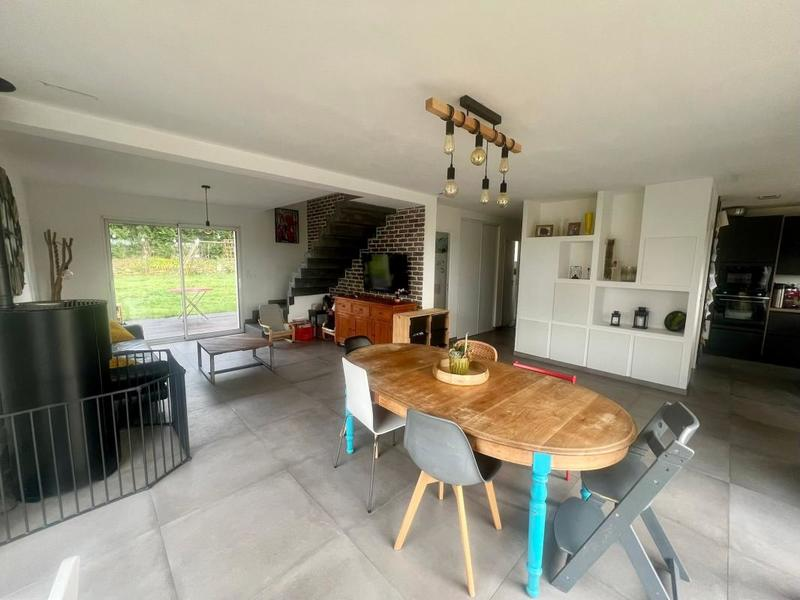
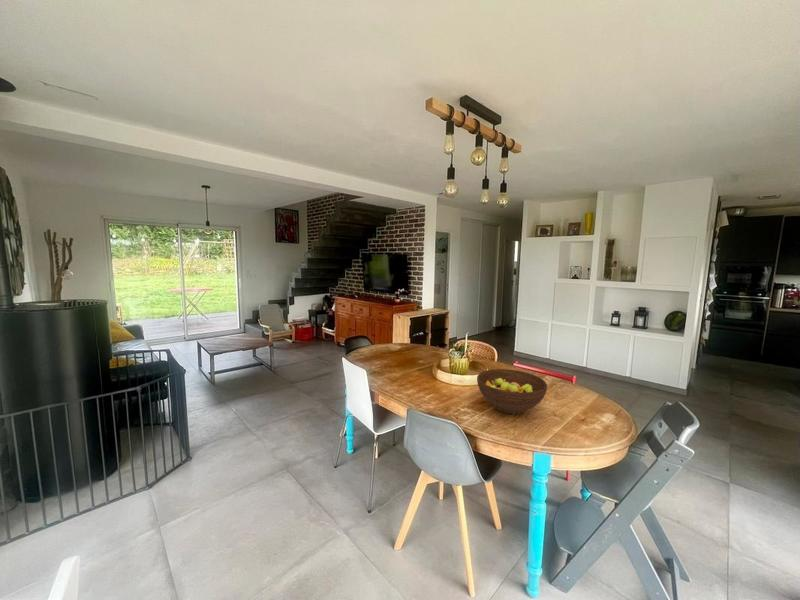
+ fruit bowl [476,368,548,415]
